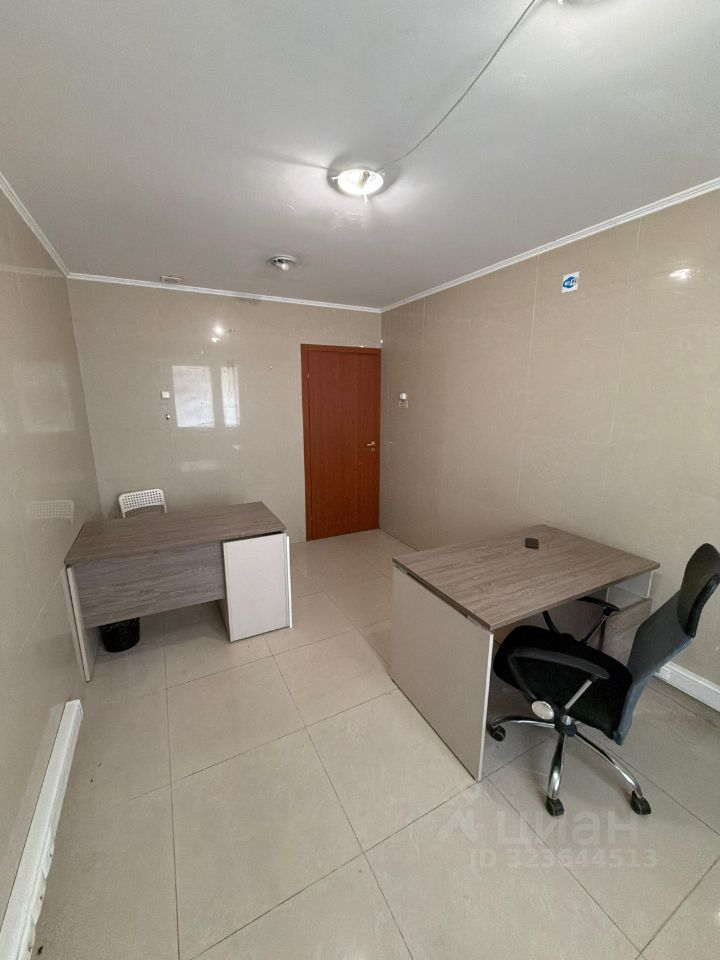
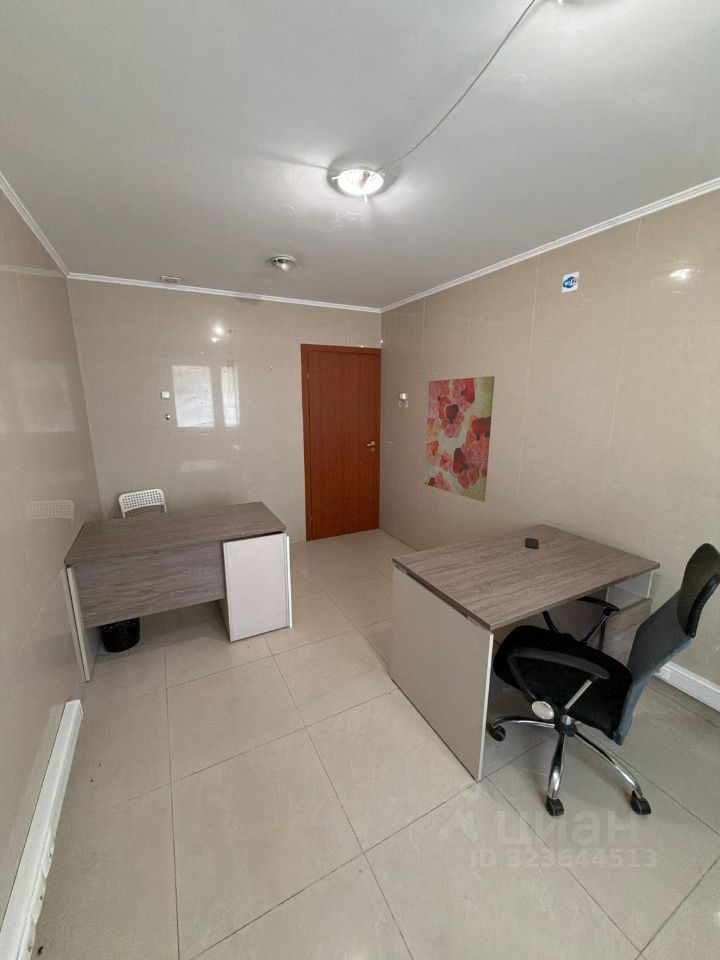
+ wall art [424,375,496,502]
